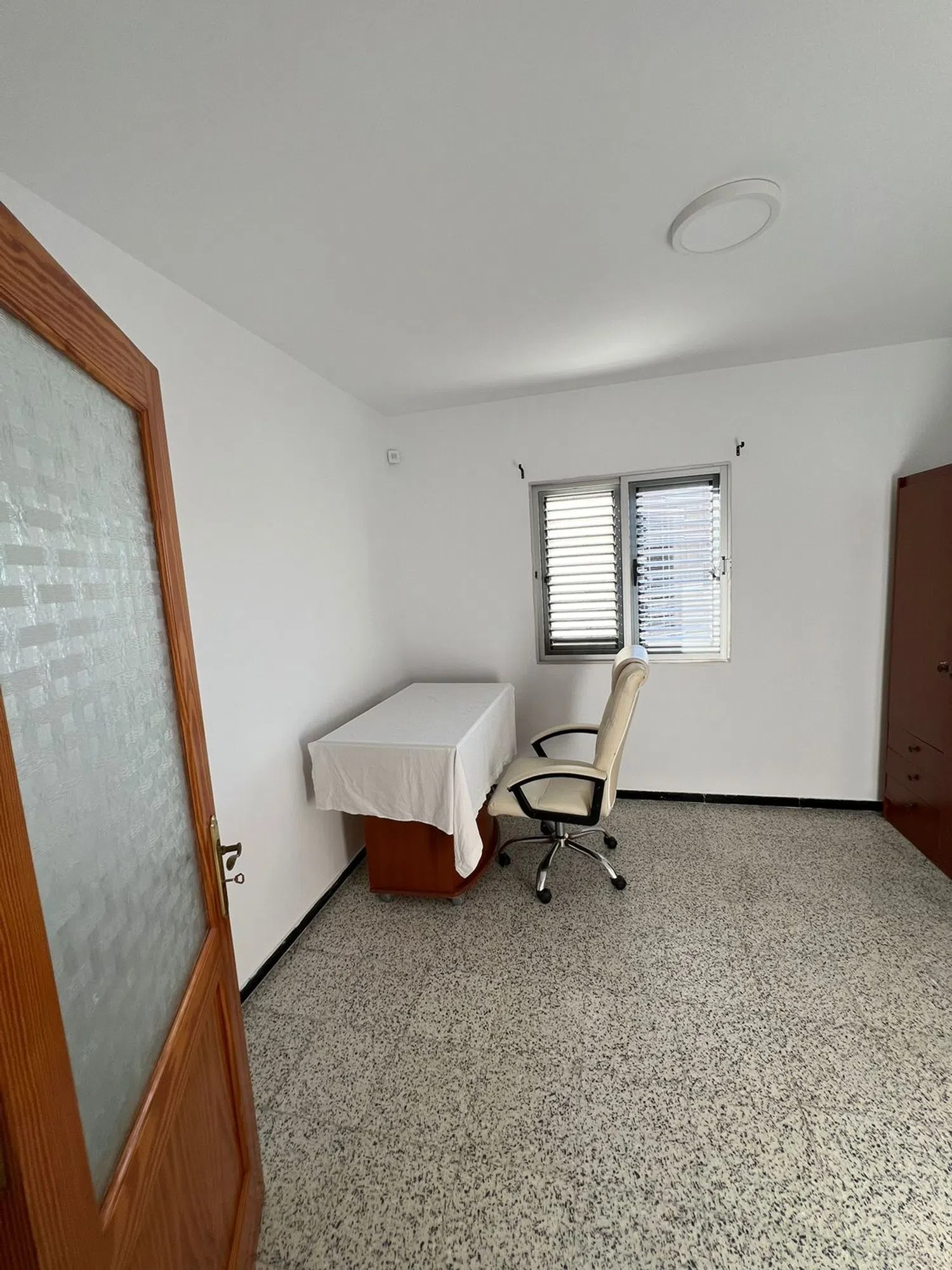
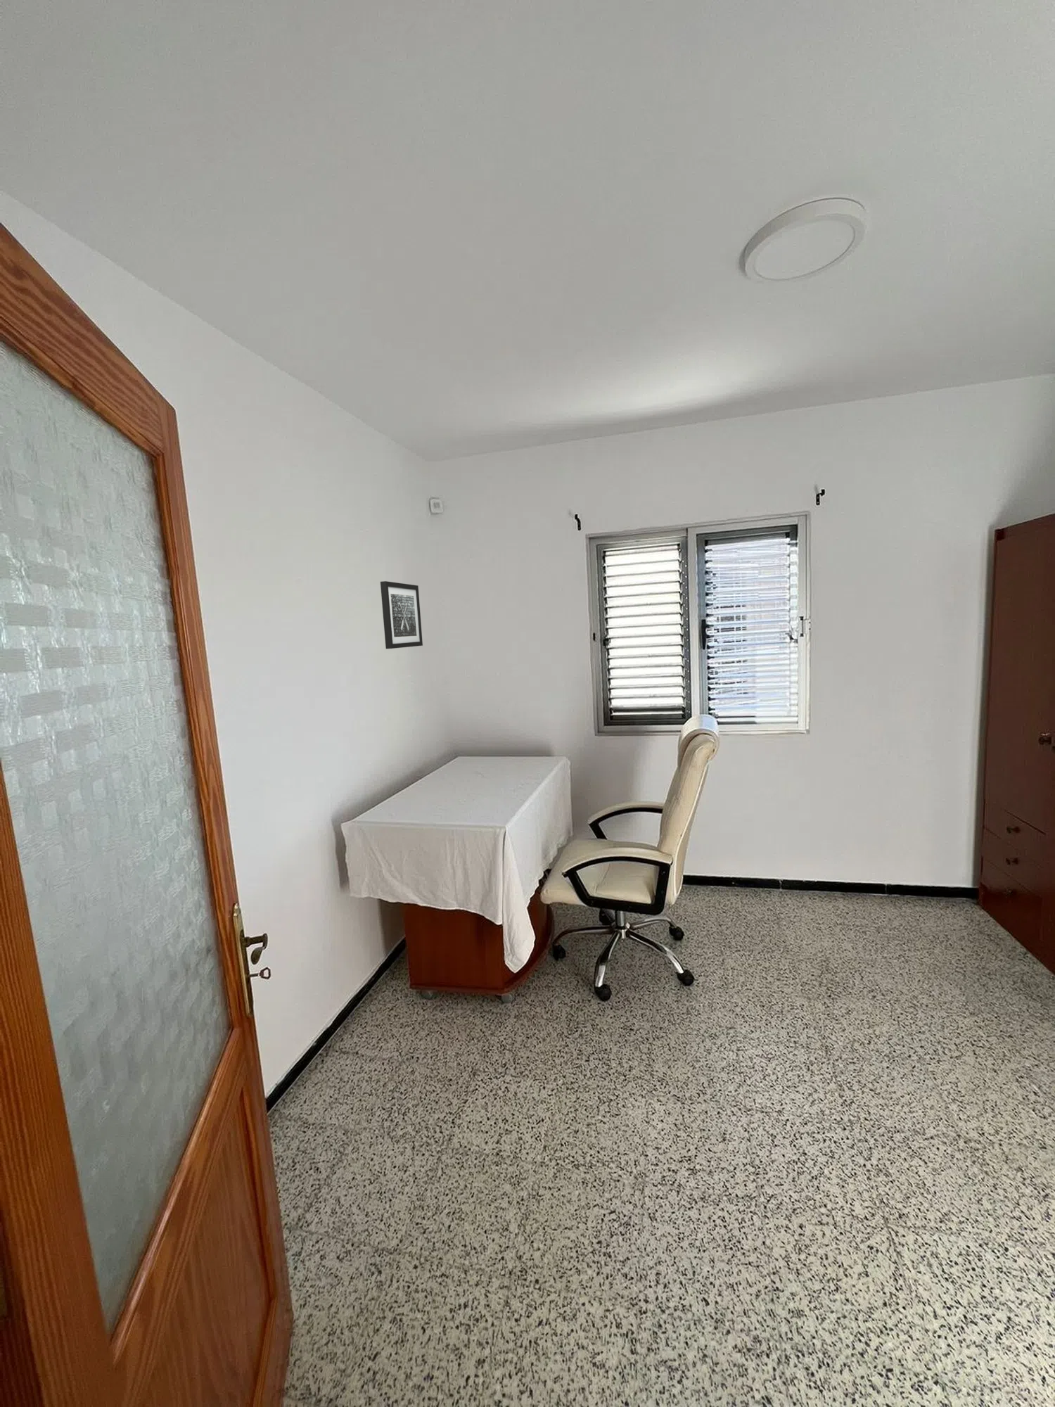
+ wall art [380,581,423,649]
